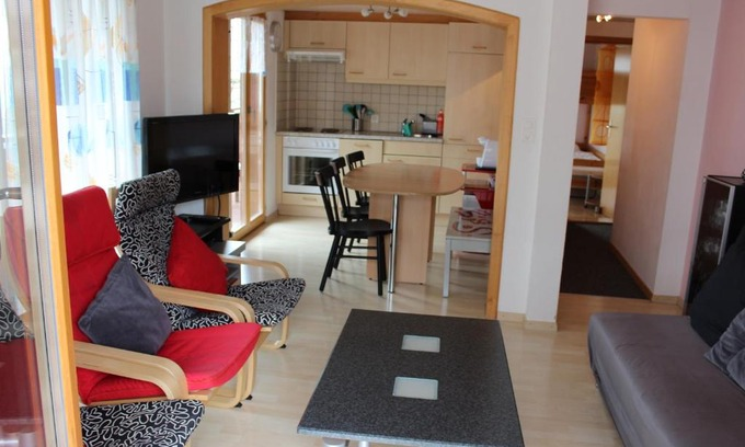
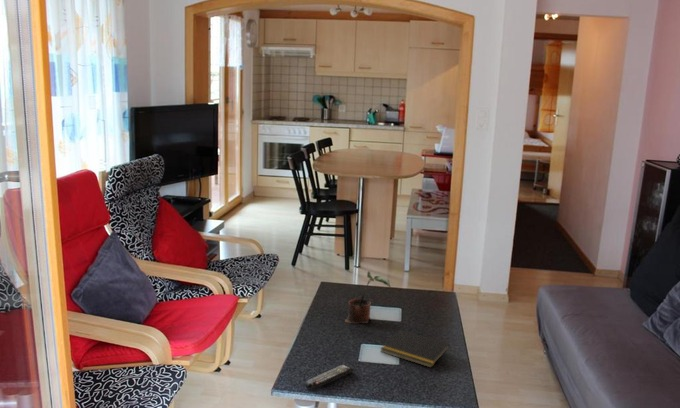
+ potted plant [344,270,392,325]
+ remote control [304,364,355,392]
+ notepad [379,329,451,369]
